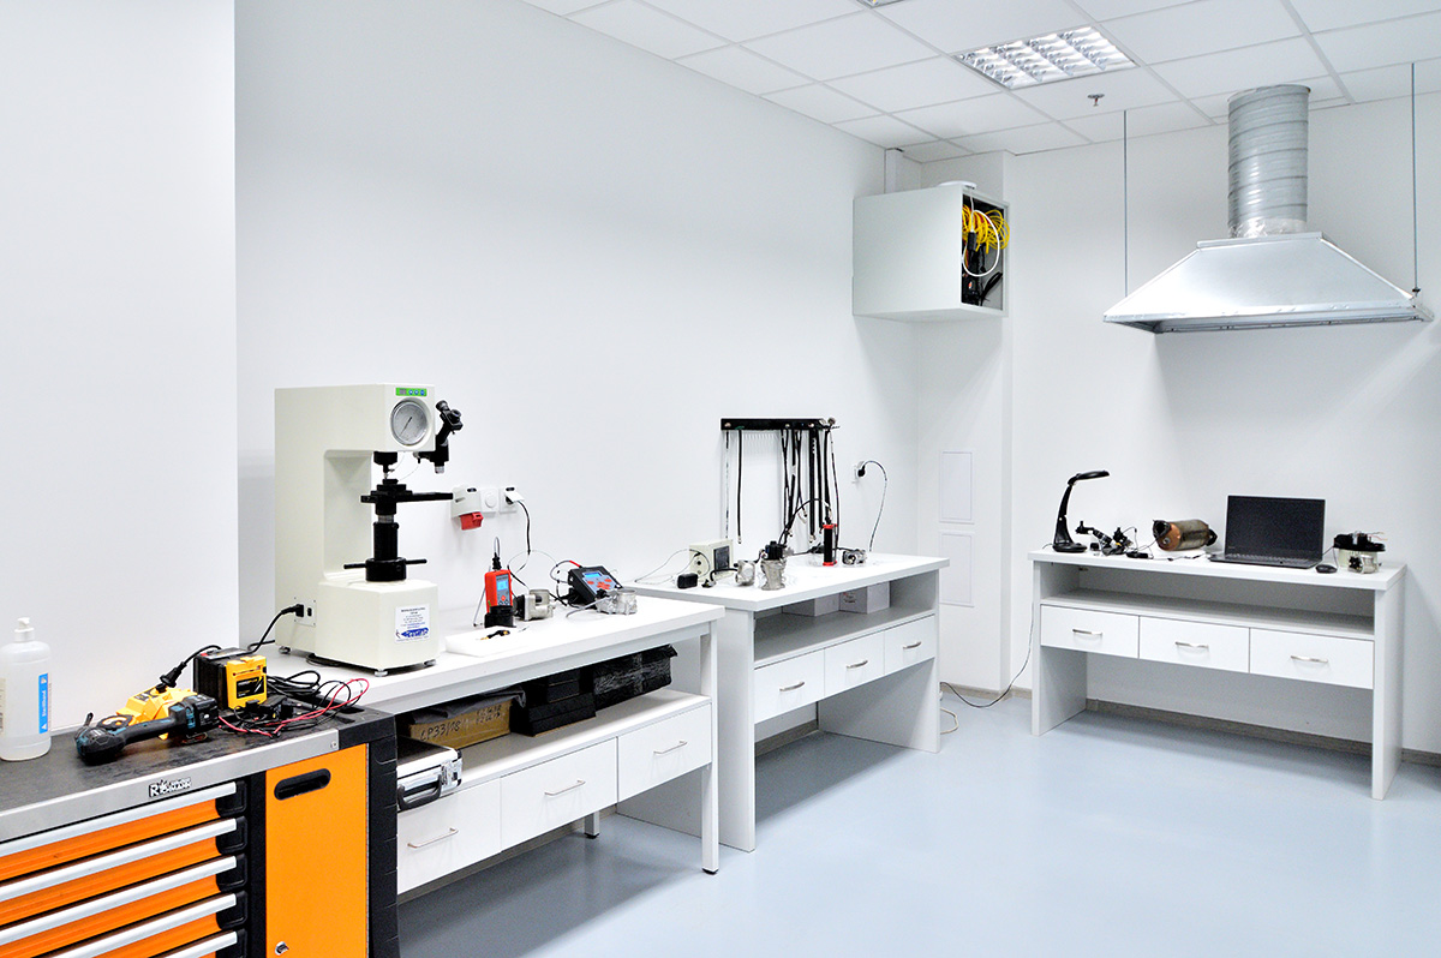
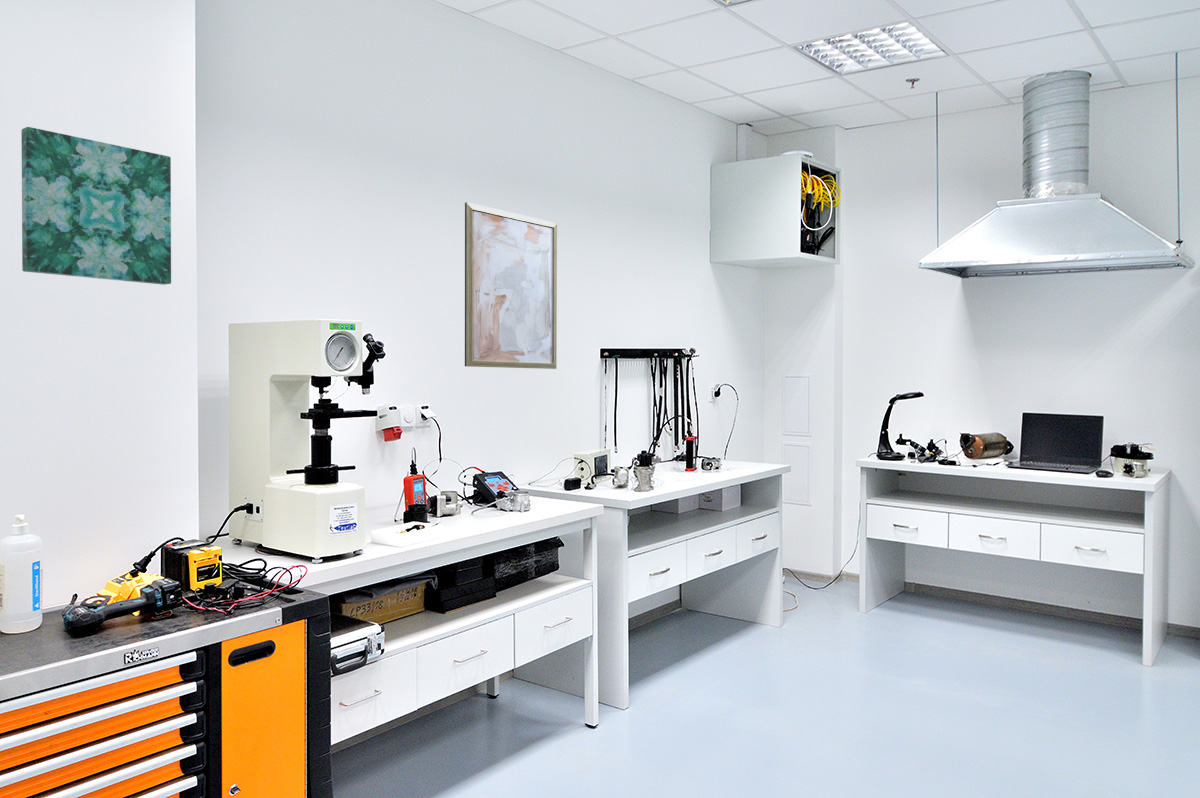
+ wall art [464,201,558,370]
+ wall art [20,126,172,286]
